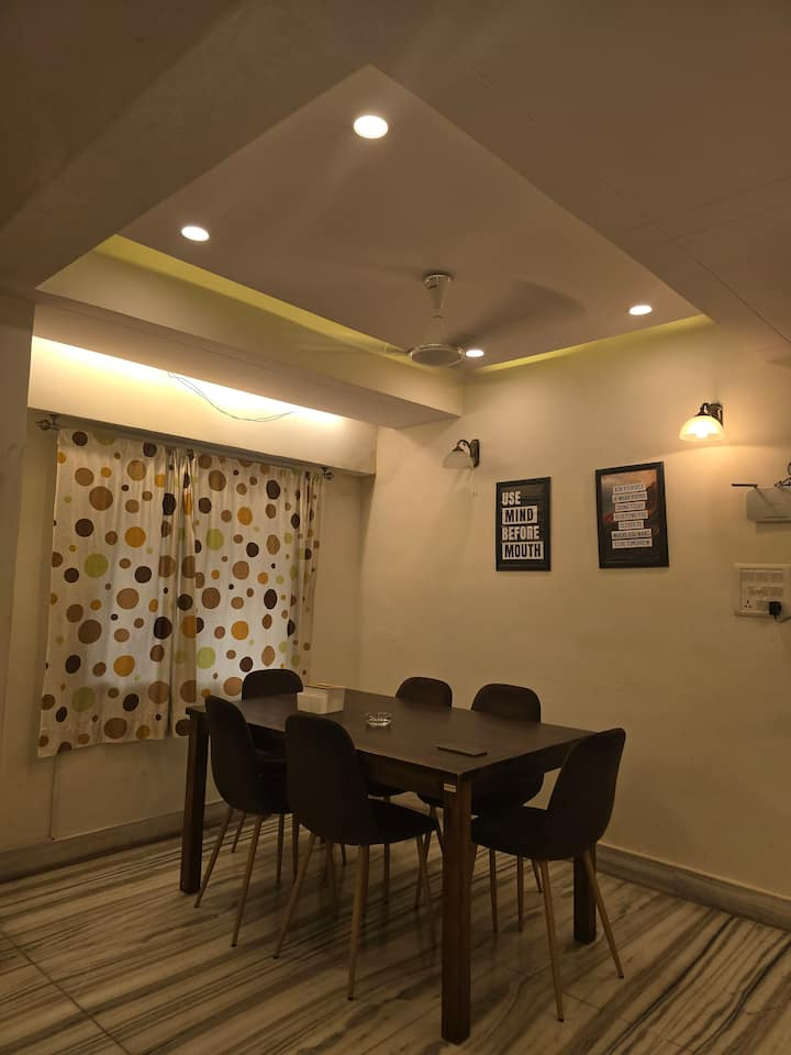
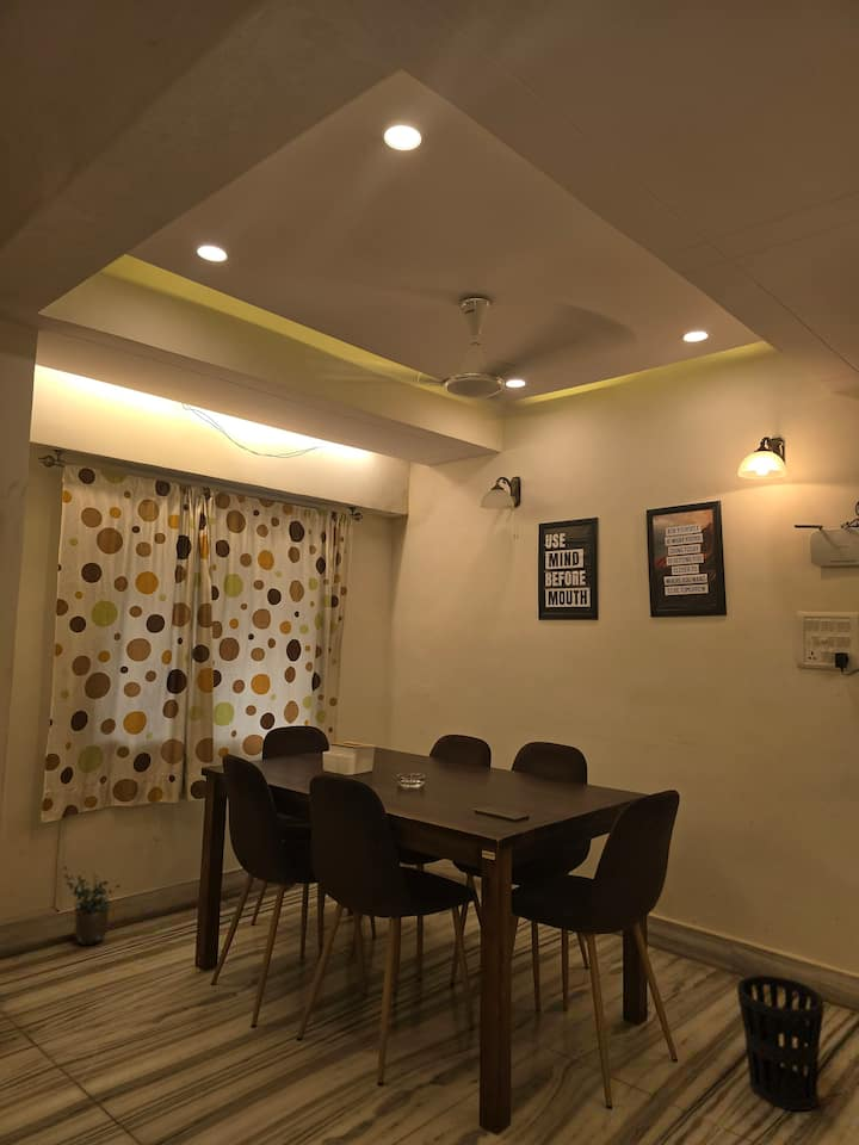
+ wastebasket [736,974,826,1112]
+ potted plant [62,865,122,946]
